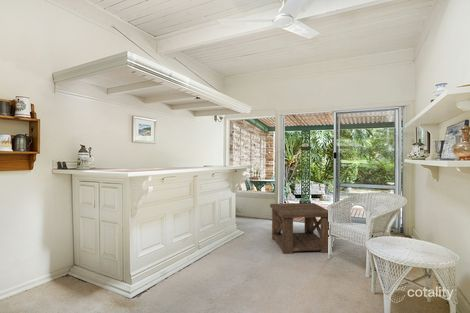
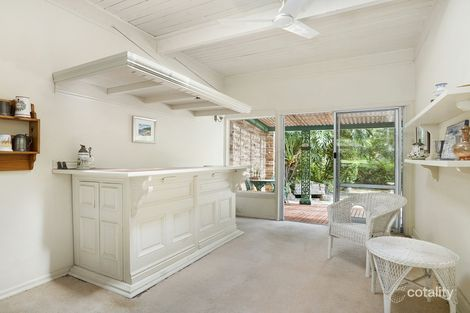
- side table [269,202,329,255]
